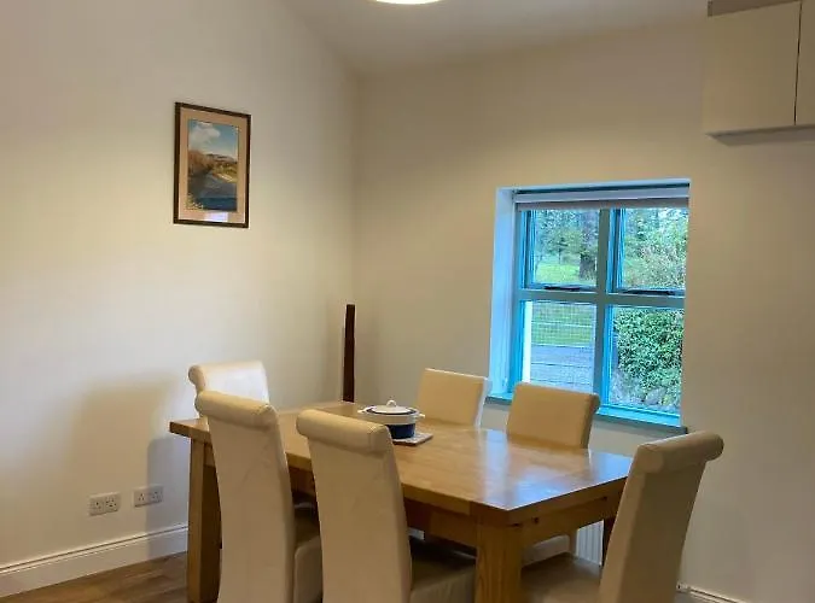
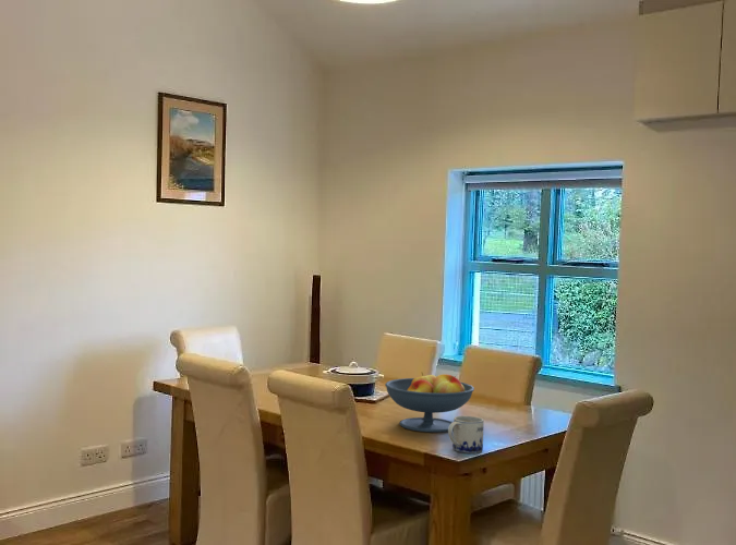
+ fruit bowl [384,372,475,433]
+ mug [447,415,484,455]
